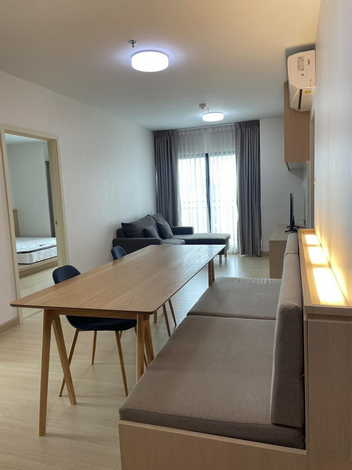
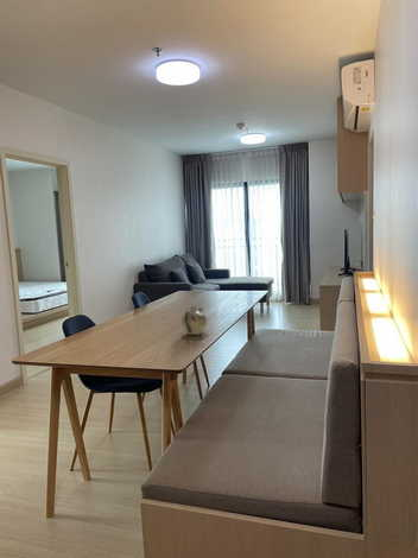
+ teapot [180,305,208,336]
